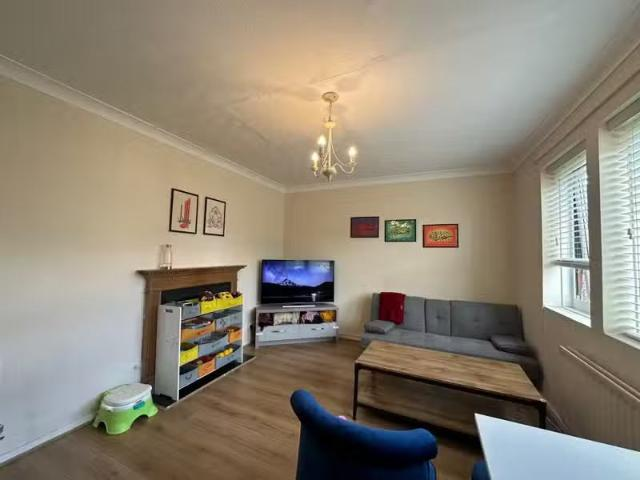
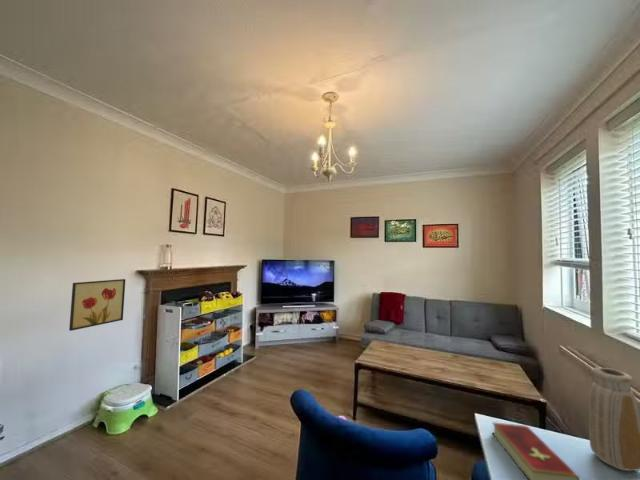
+ wall art [68,278,126,332]
+ hardcover book [491,421,581,480]
+ vase [588,367,640,472]
